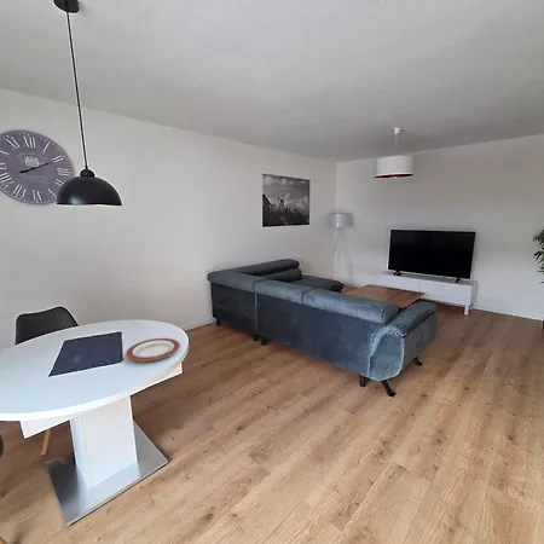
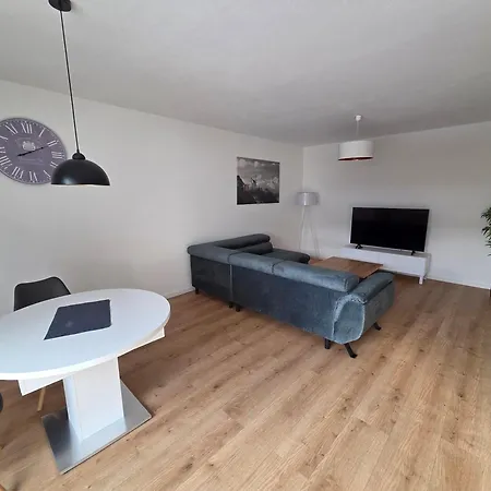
- plate [125,337,181,363]
